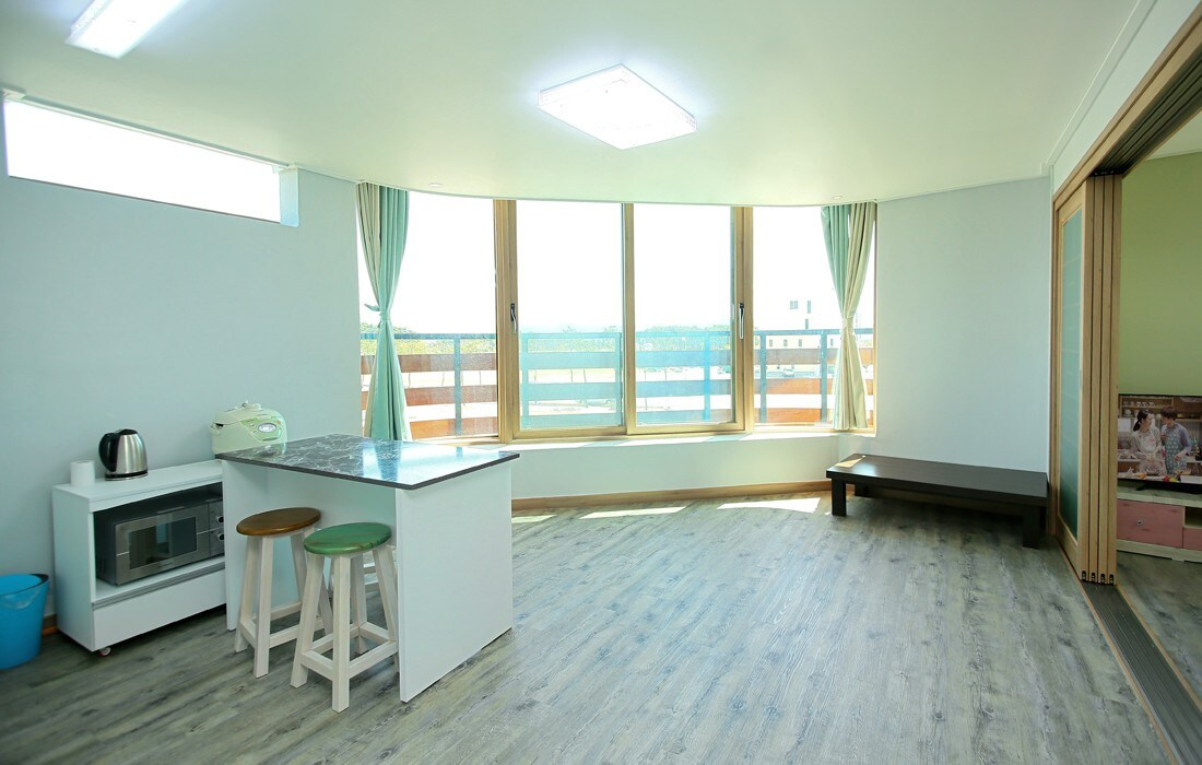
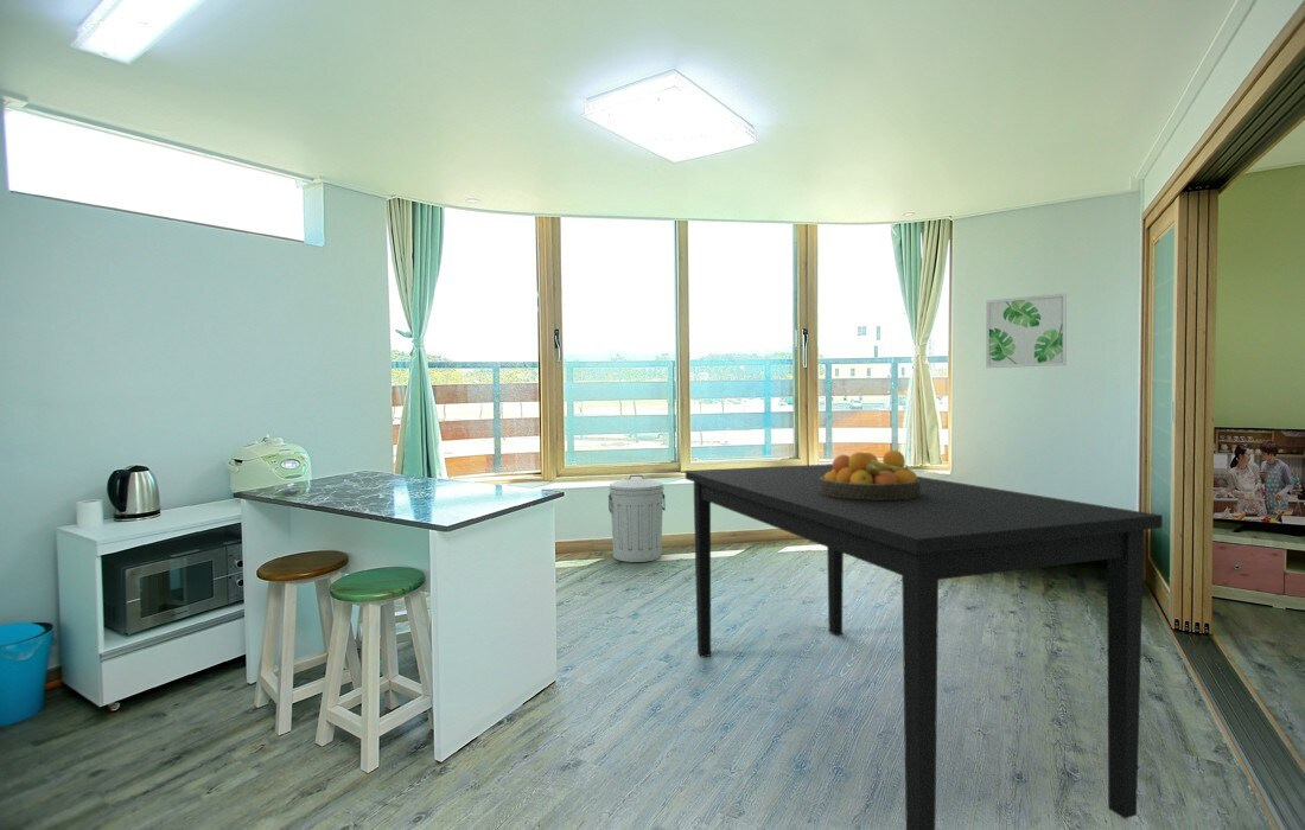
+ fruit bowl [820,449,921,500]
+ trash can [607,474,667,563]
+ wall art [985,292,1068,369]
+ dining table [685,462,1164,830]
